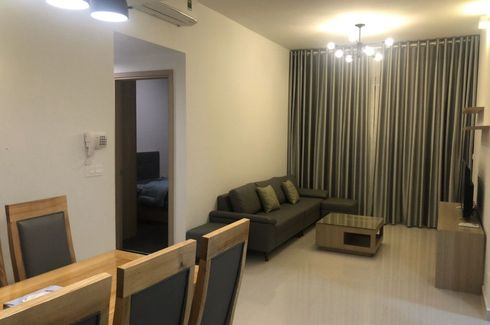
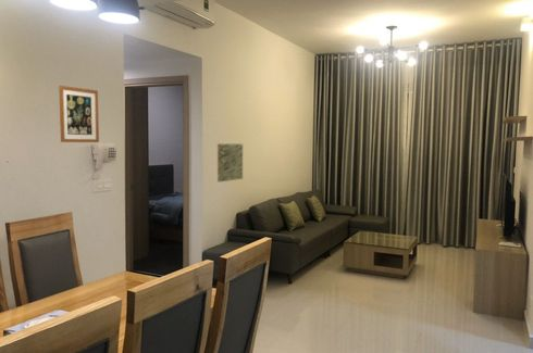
+ wall art [58,85,100,143]
+ wall art [216,142,244,184]
